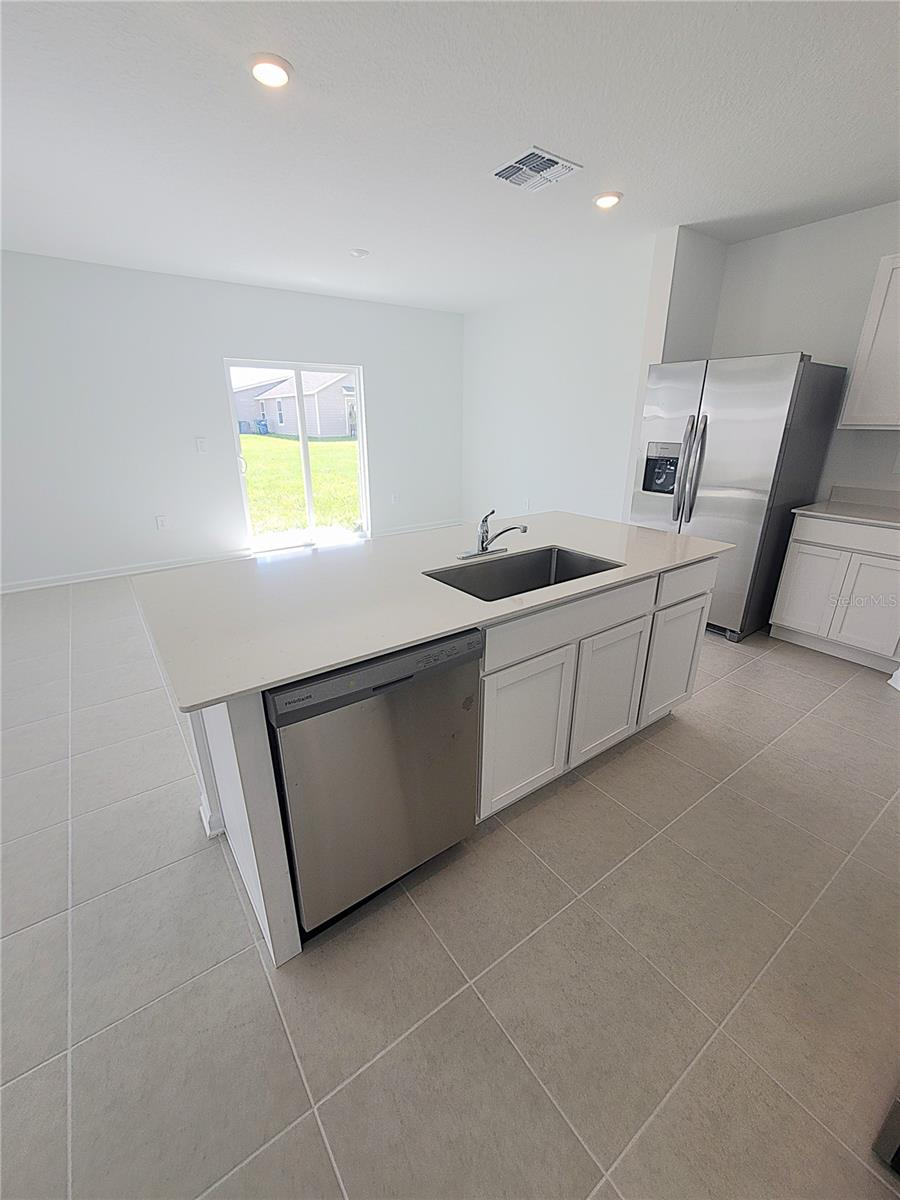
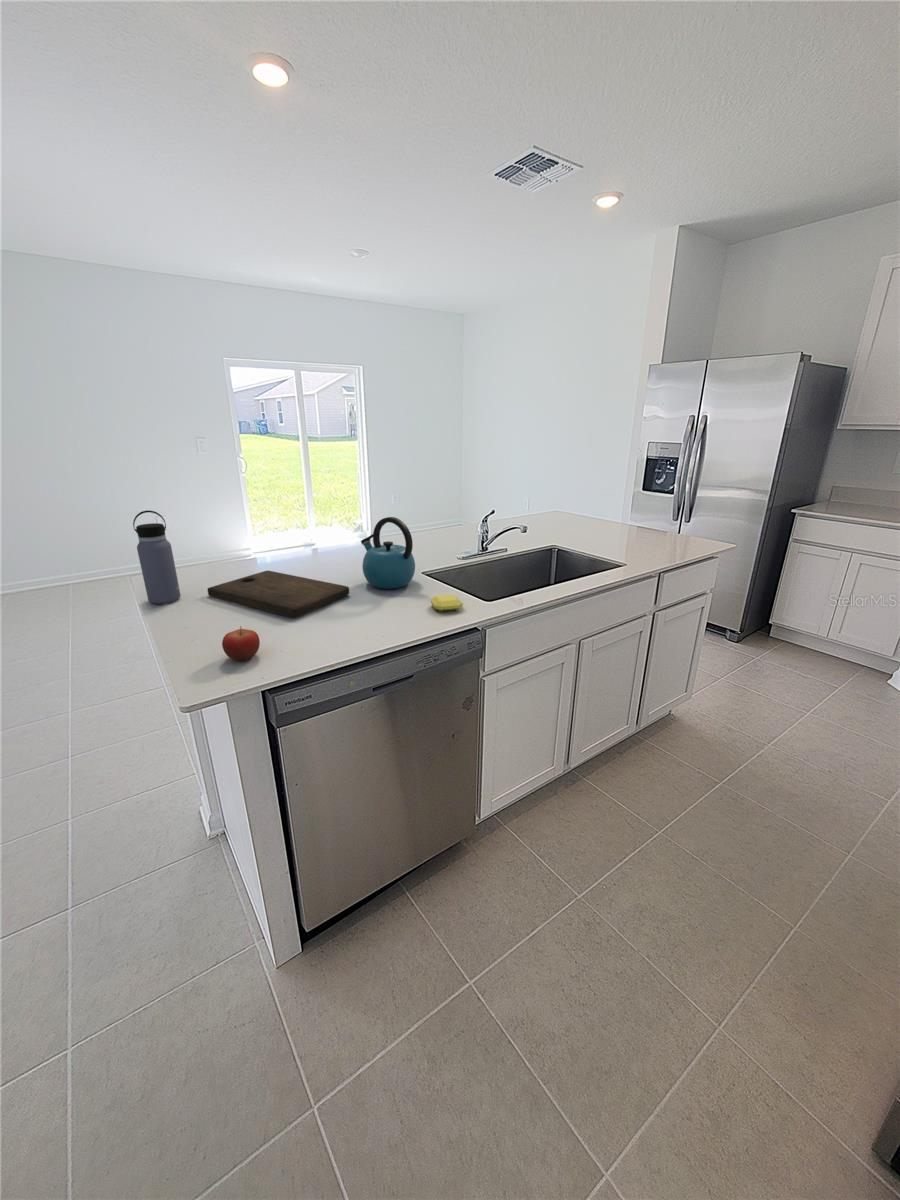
+ cutting board [206,570,350,618]
+ water bottle [132,510,181,605]
+ fruit [221,626,261,662]
+ soap bar [430,593,464,612]
+ kettle [360,516,416,590]
